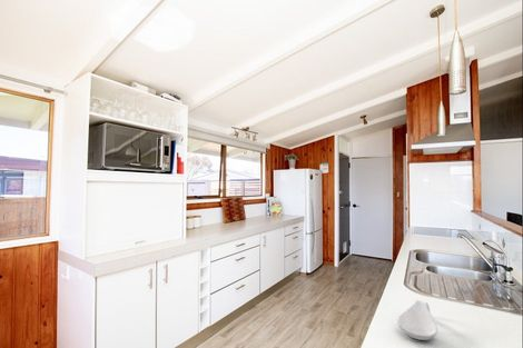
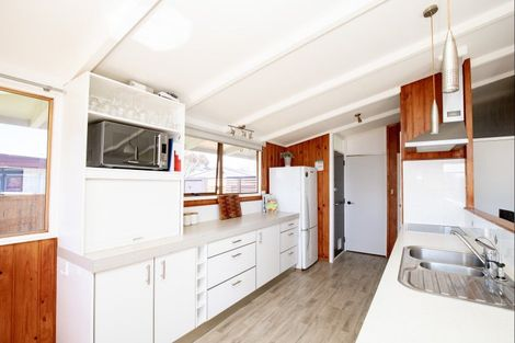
- spoon rest [396,299,438,341]
